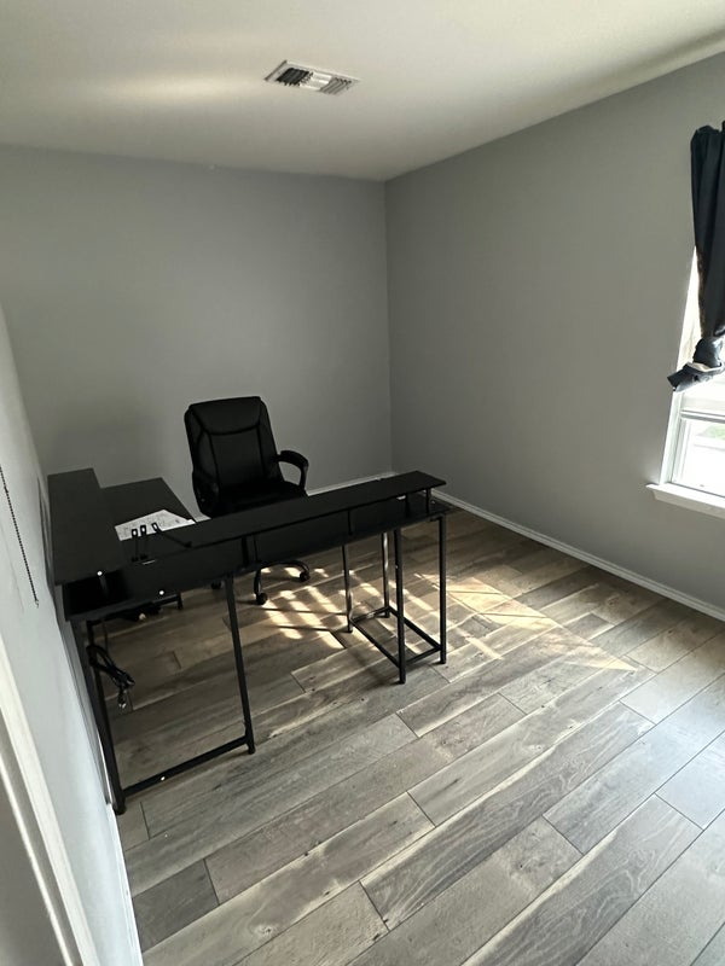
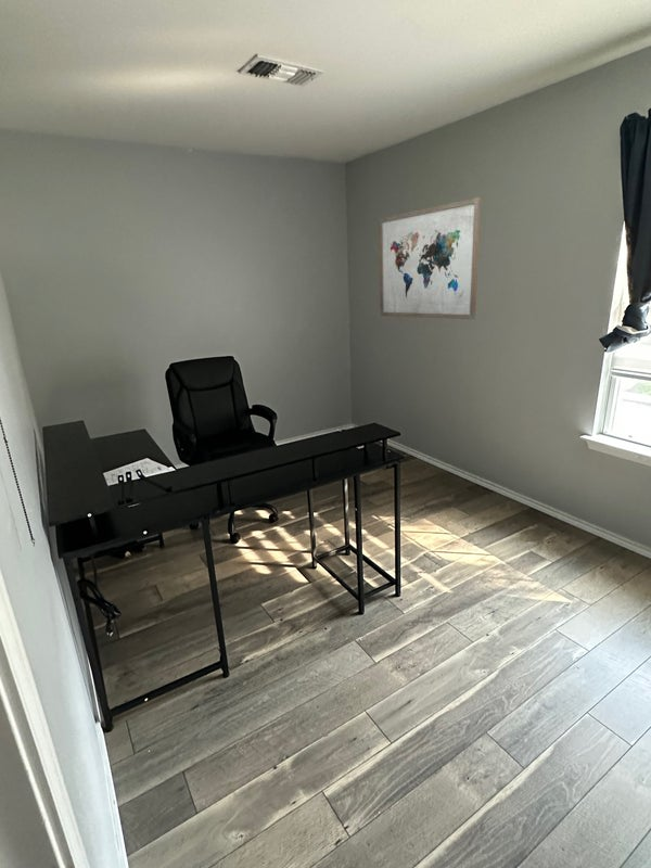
+ wall art [378,196,482,320]
